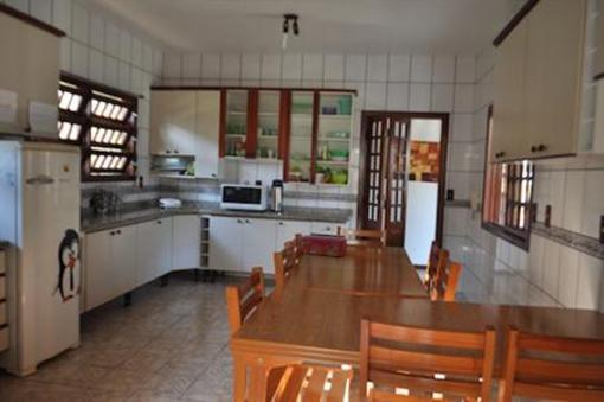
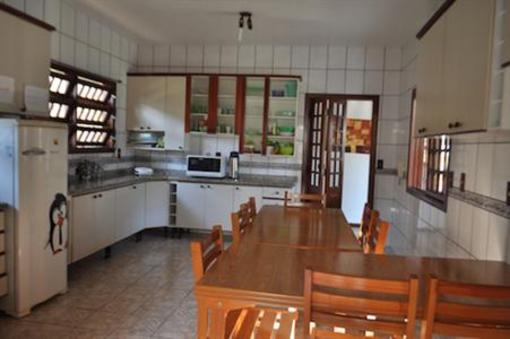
- tissue box [297,234,348,257]
